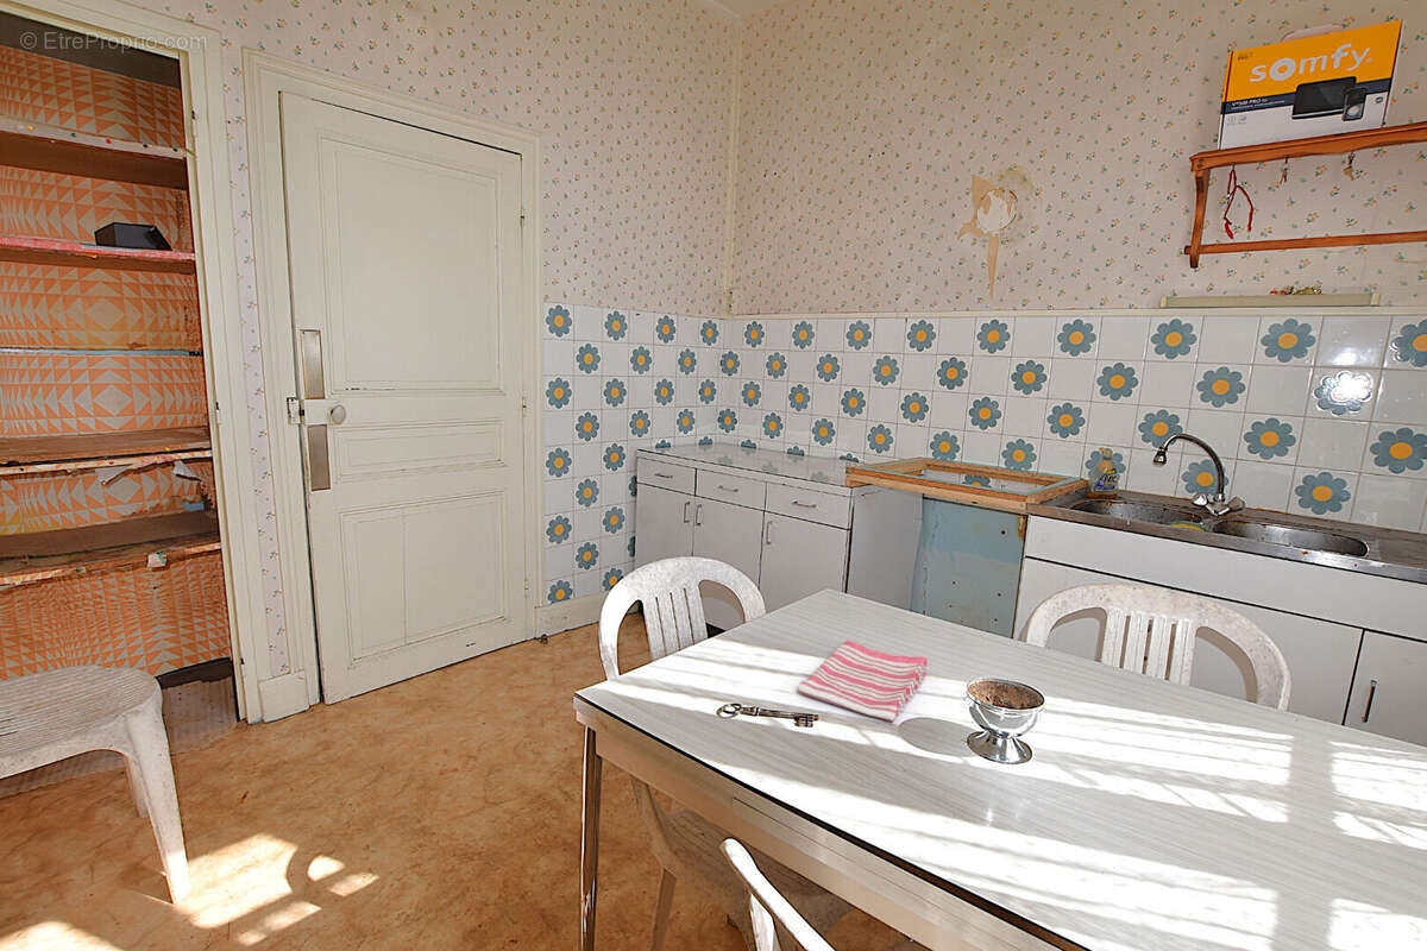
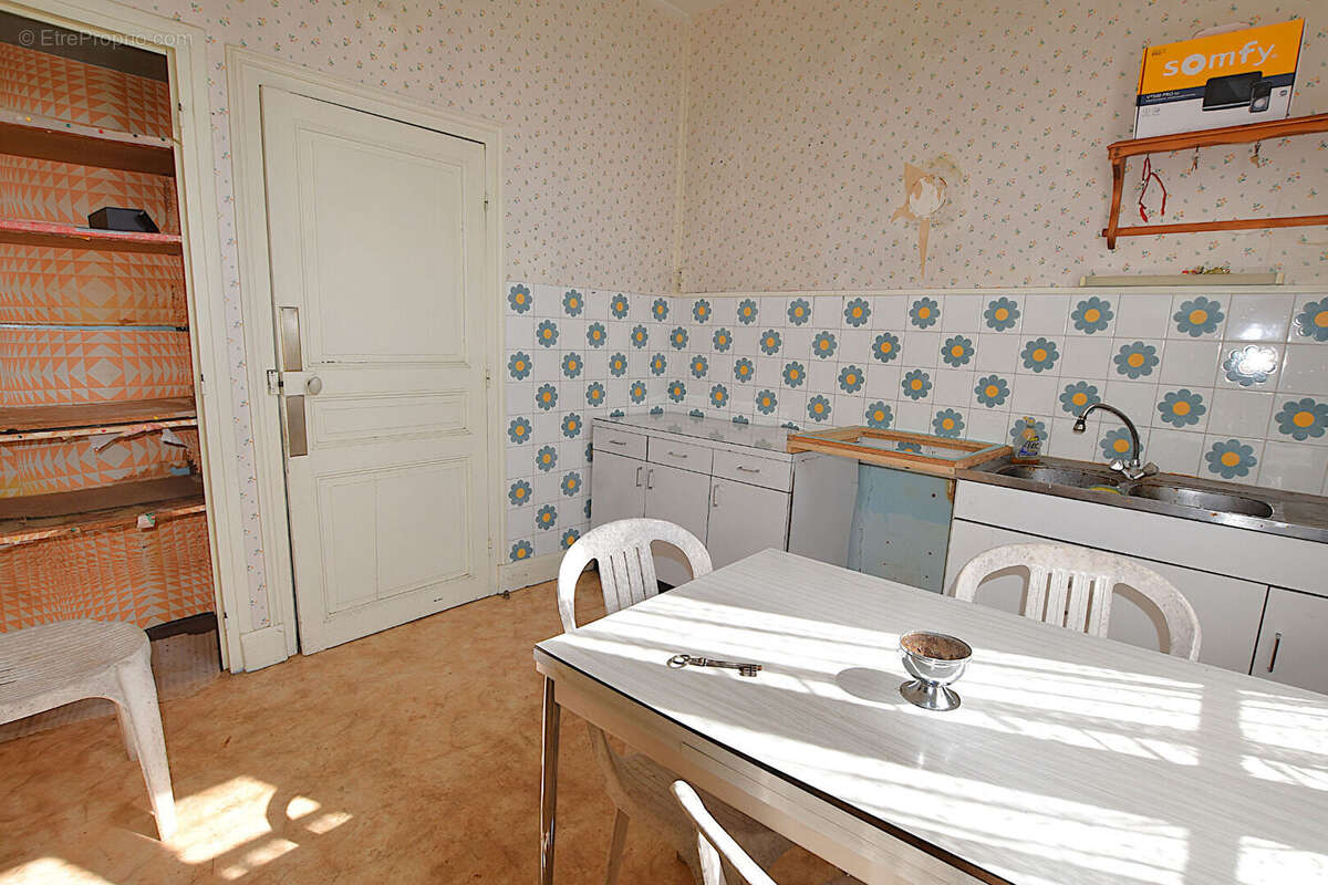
- dish towel [797,640,929,723]
